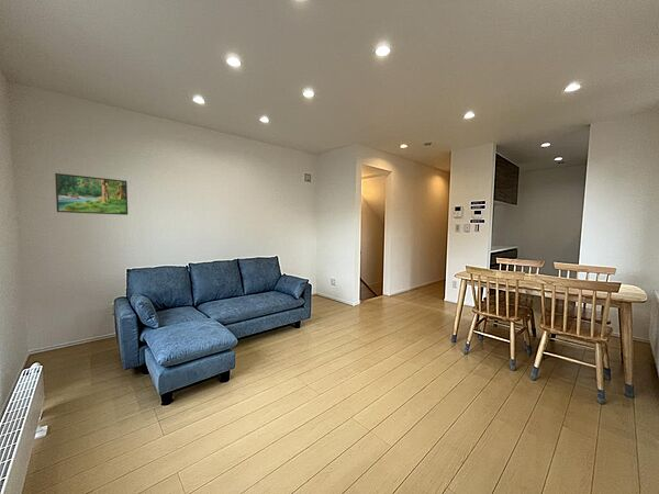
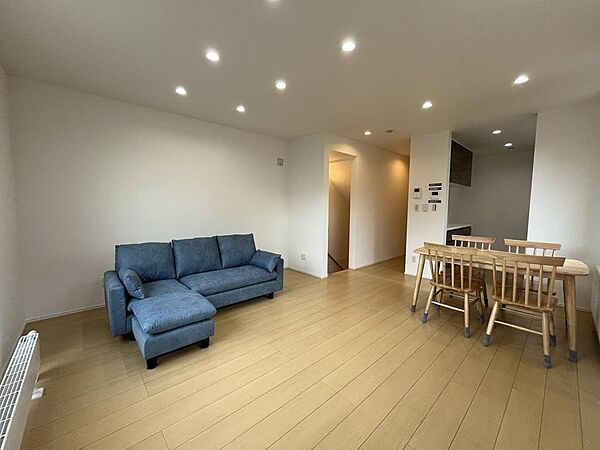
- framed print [54,172,129,216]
